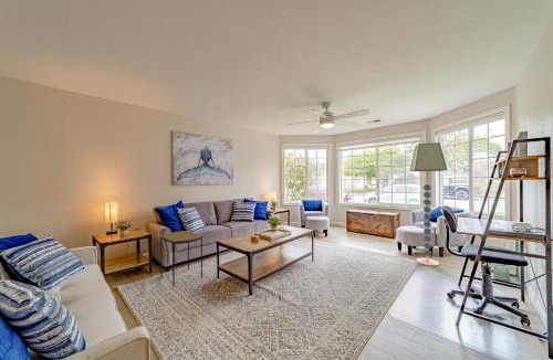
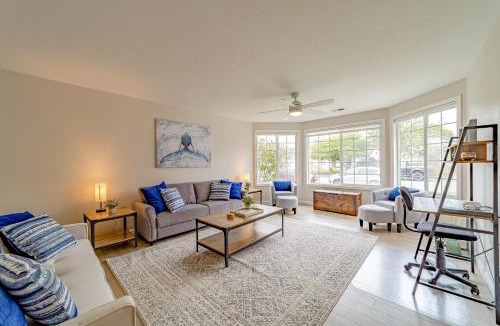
- floor lamp [409,141,448,267]
- side table [158,230,204,288]
